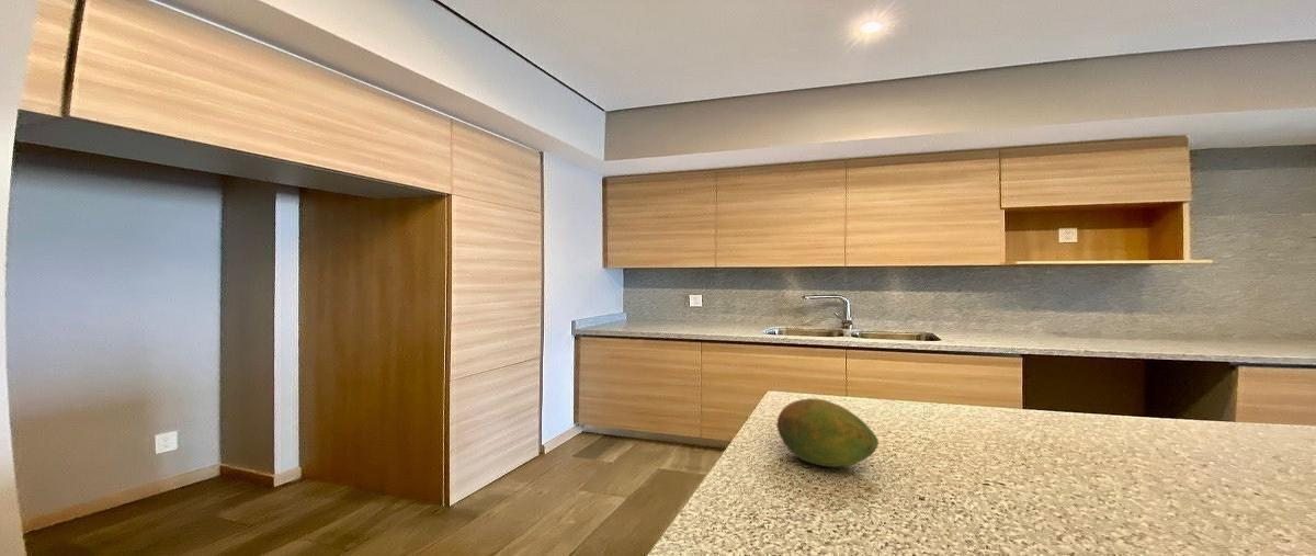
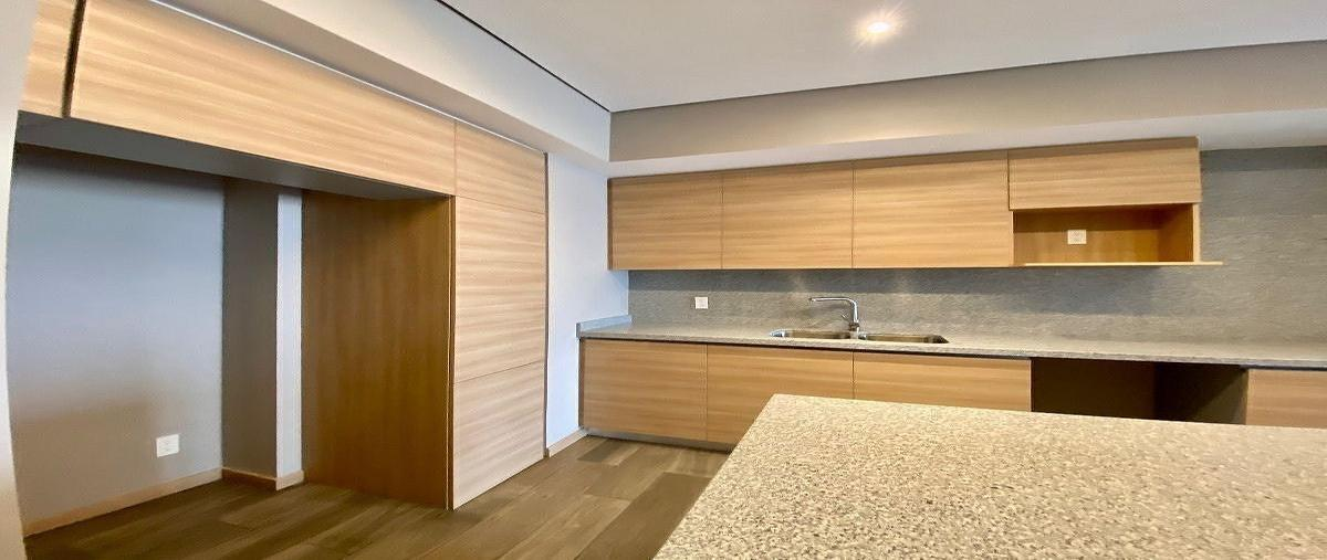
- fruit [775,397,880,468]
